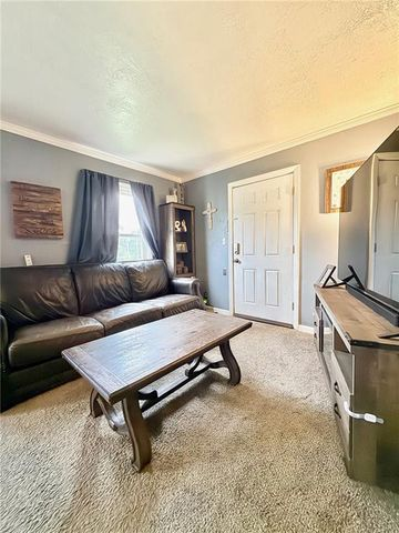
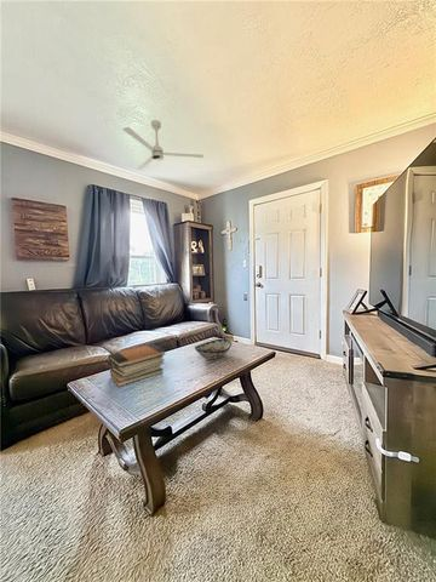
+ book stack [107,343,166,388]
+ decorative bowl [193,338,233,360]
+ ceiling fan [121,119,205,171]
